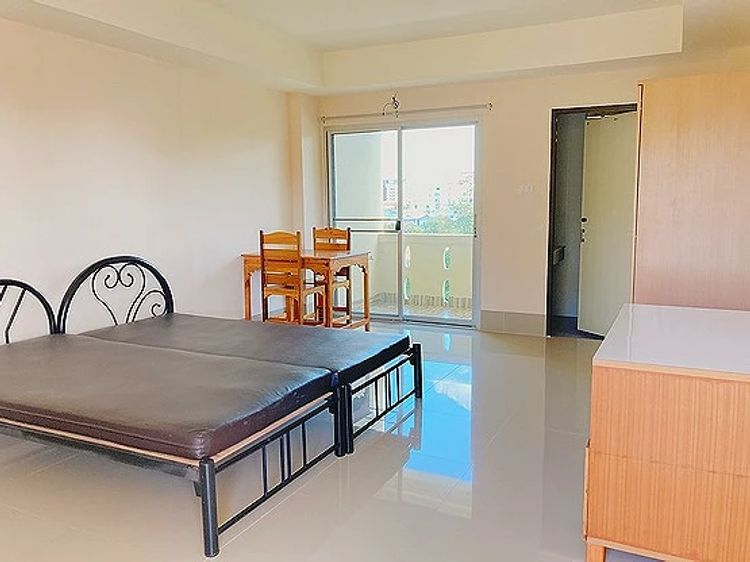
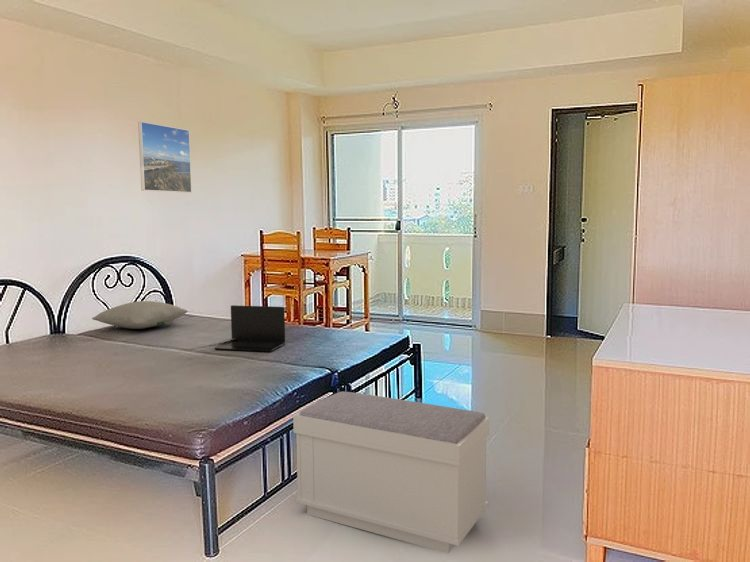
+ laptop [214,304,286,353]
+ bench [292,391,490,554]
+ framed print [137,121,193,194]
+ pillow [91,300,189,330]
